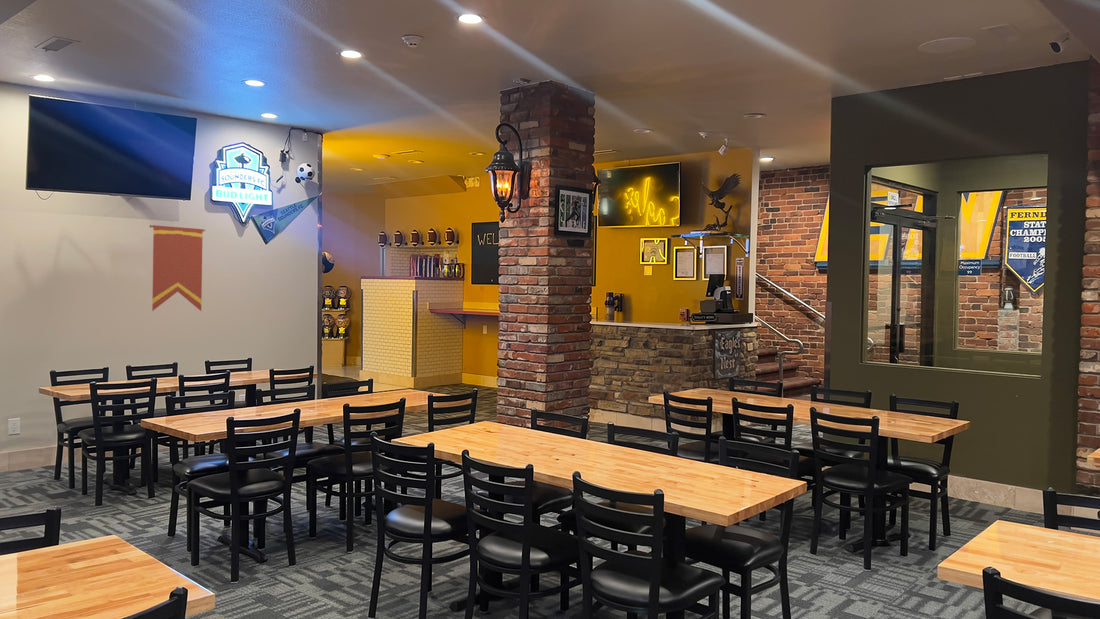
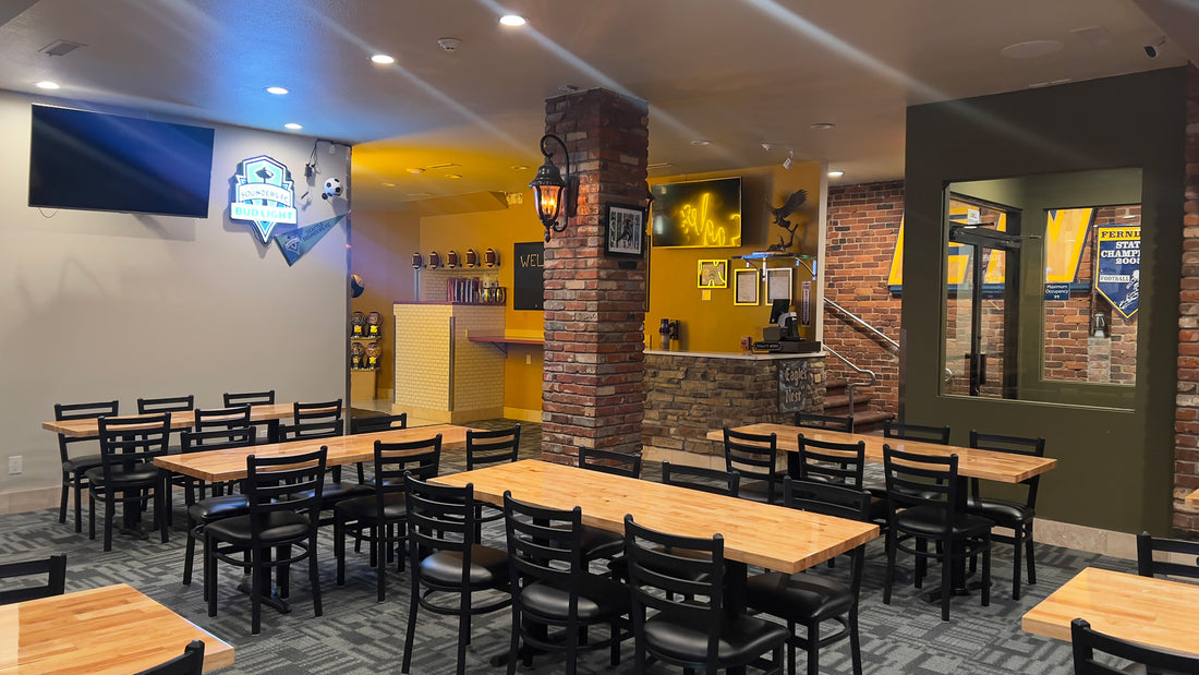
- pennant [149,224,206,312]
